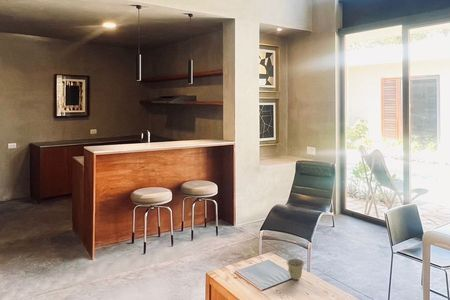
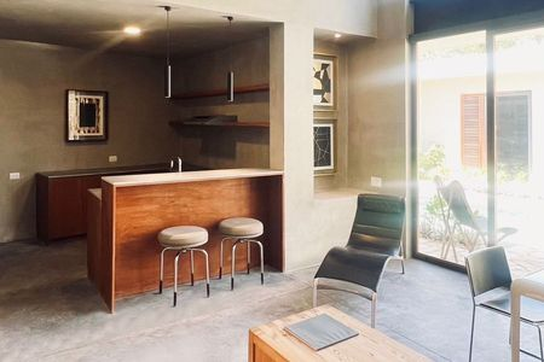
- cup [286,258,305,281]
